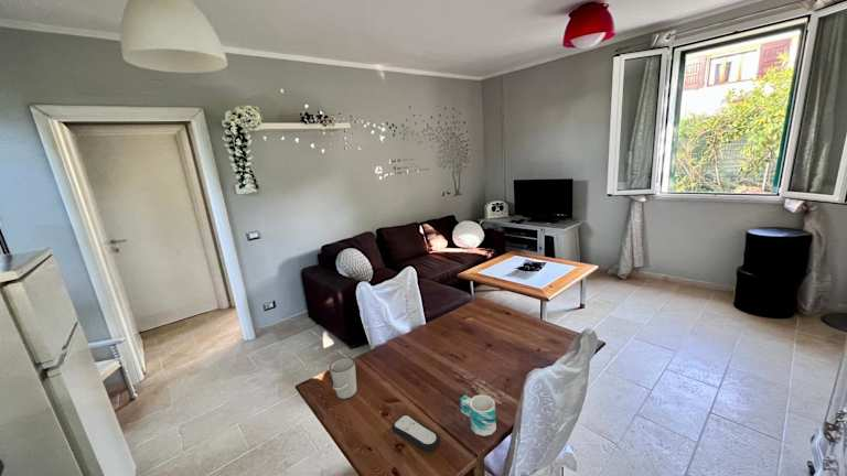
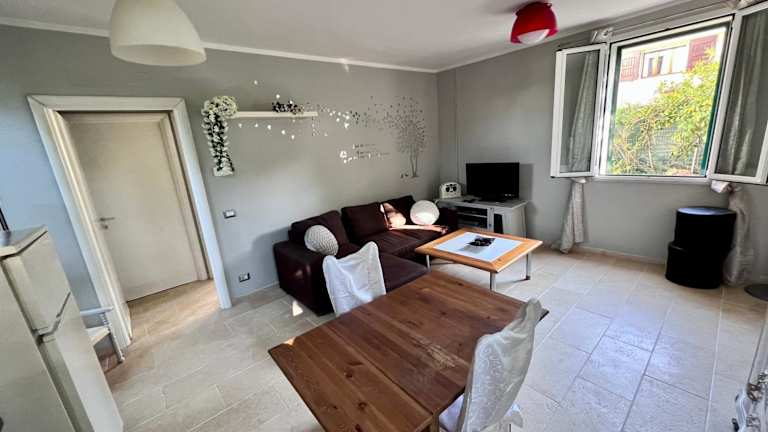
- mug [459,393,497,437]
- remote control [392,413,441,452]
- cup [329,356,357,400]
